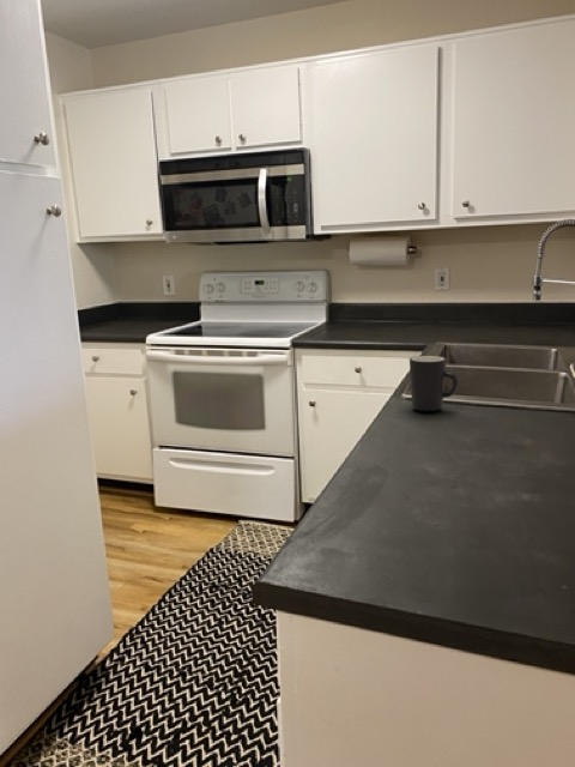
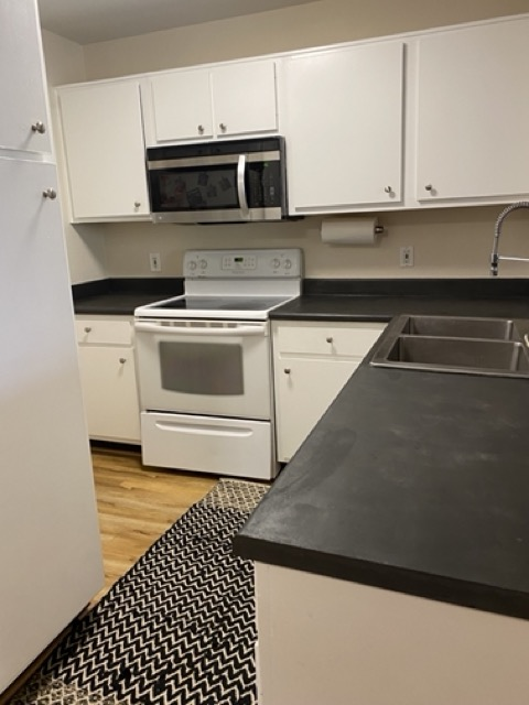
- mug [408,355,459,412]
